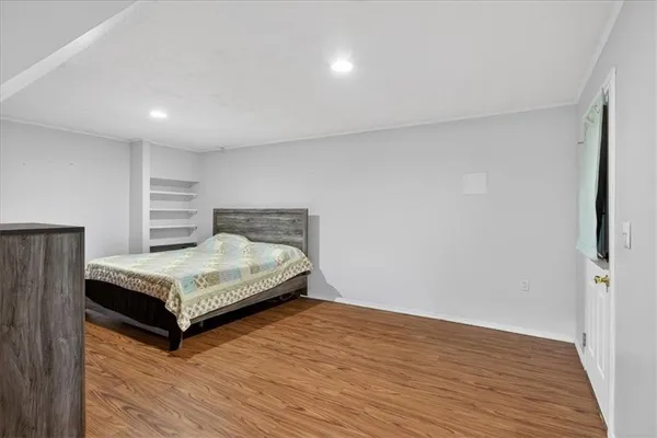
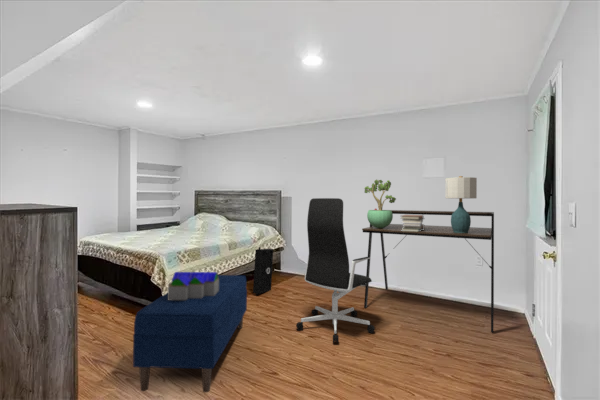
+ architectural model [166,271,219,300]
+ book stack [399,214,426,231]
+ bench [132,274,248,394]
+ speaker [252,246,274,296]
+ office chair [295,197,376,344]
+ potted plant [364,179,397,228]
+ desk [361,209,495,333]
+ table lamp [445,175,478,233]
